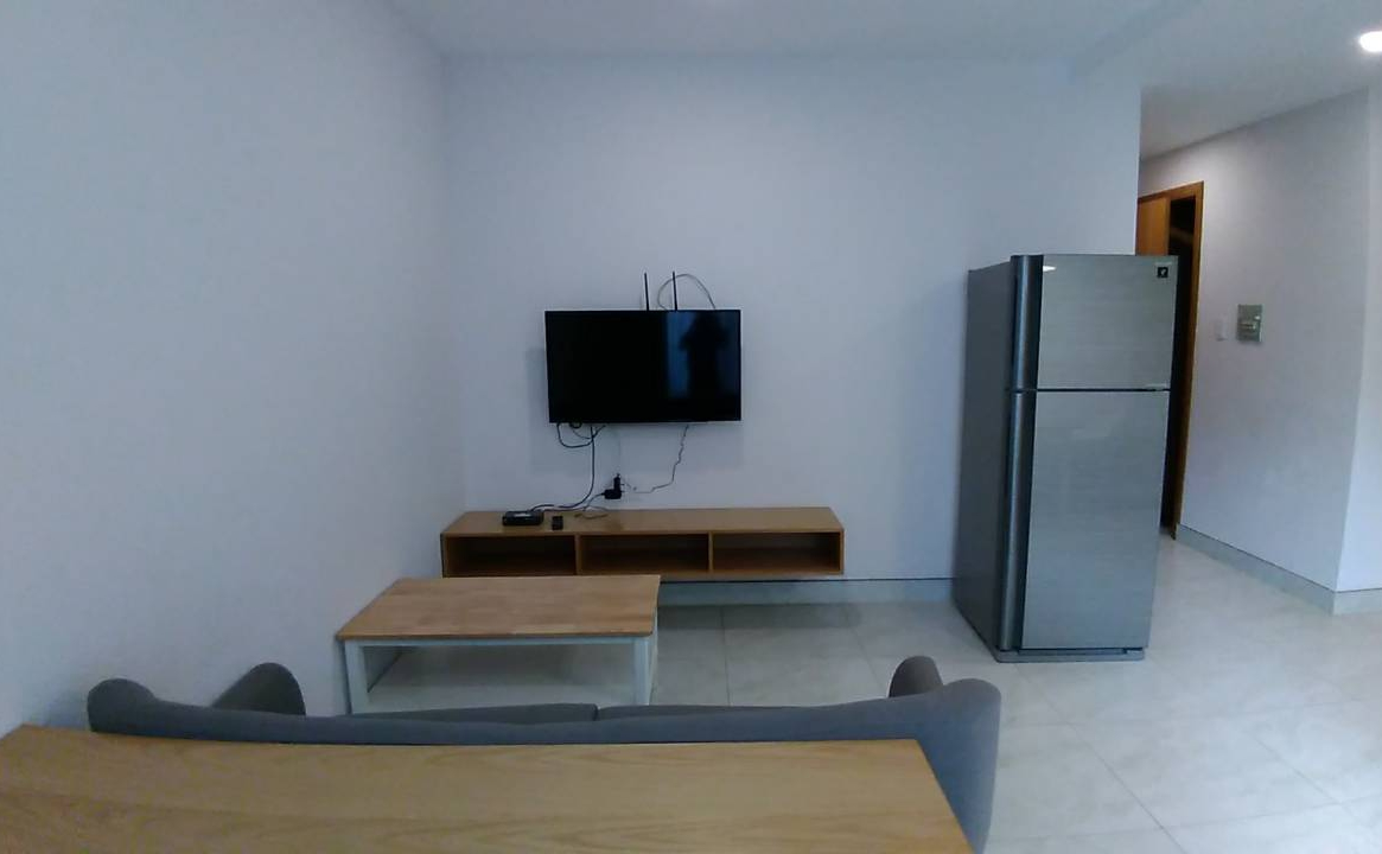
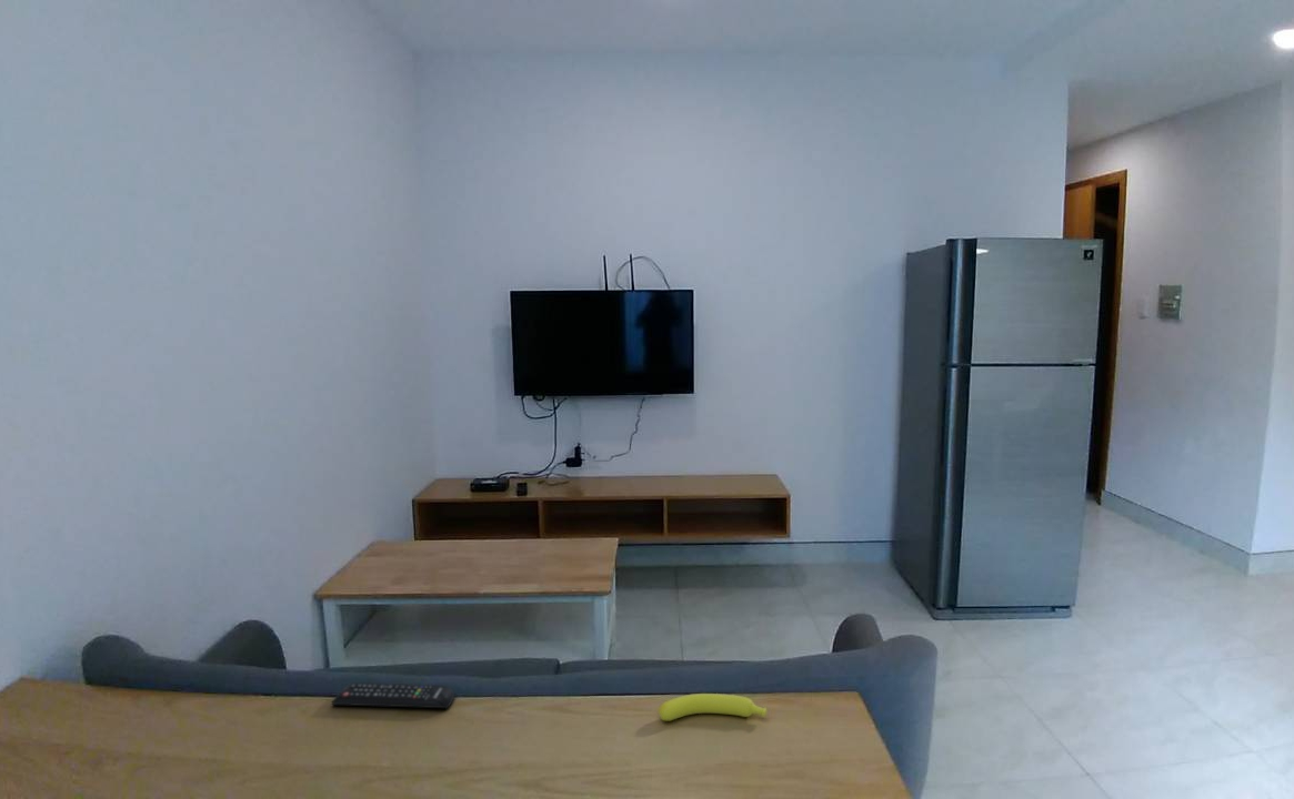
+ remote control [330,681,455,709]
+ banana [658,692,768,721]
